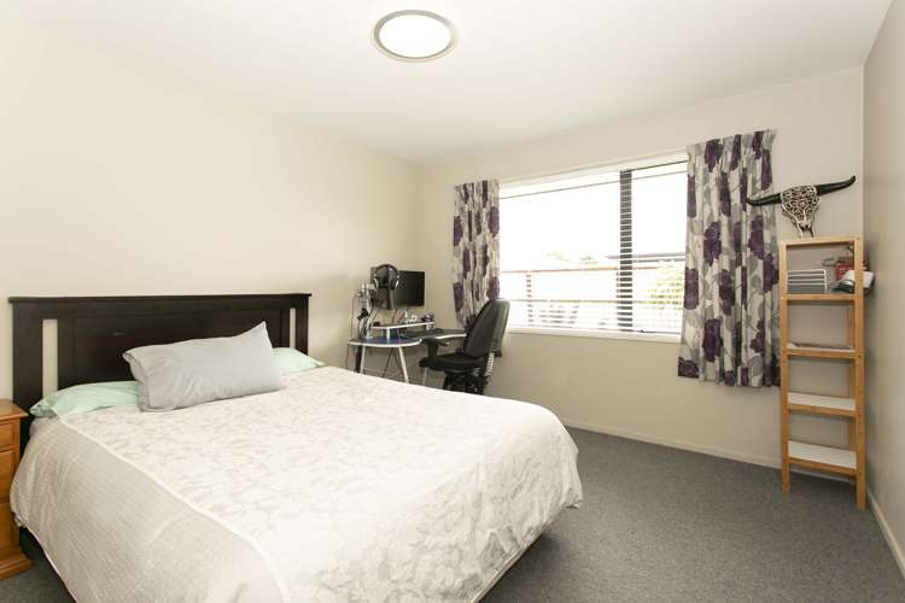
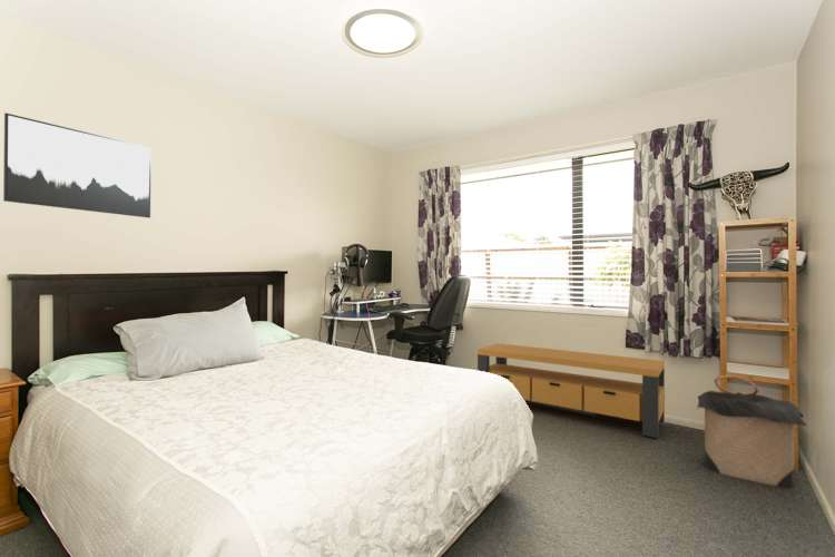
+ wall art [2,111,153,219]
+ bench [477,342,666,439]
+ laundry hamper [696,374,808,489]
